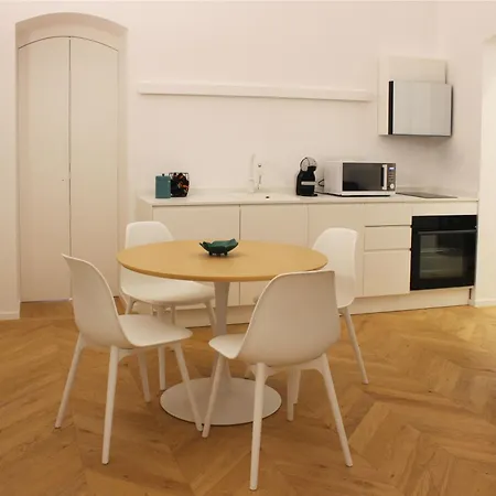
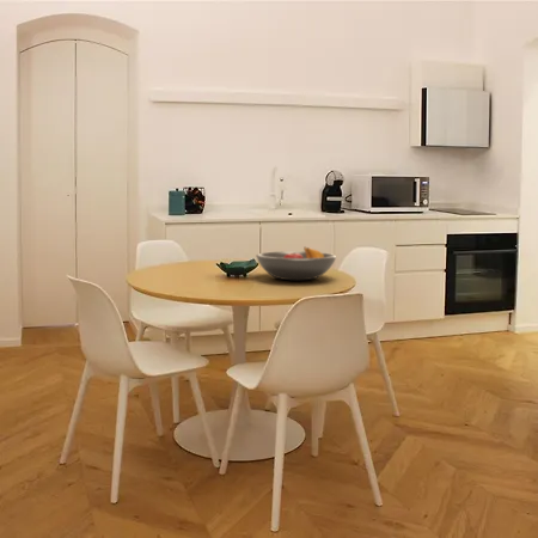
+ fruit bowl [255,246,337,281]
